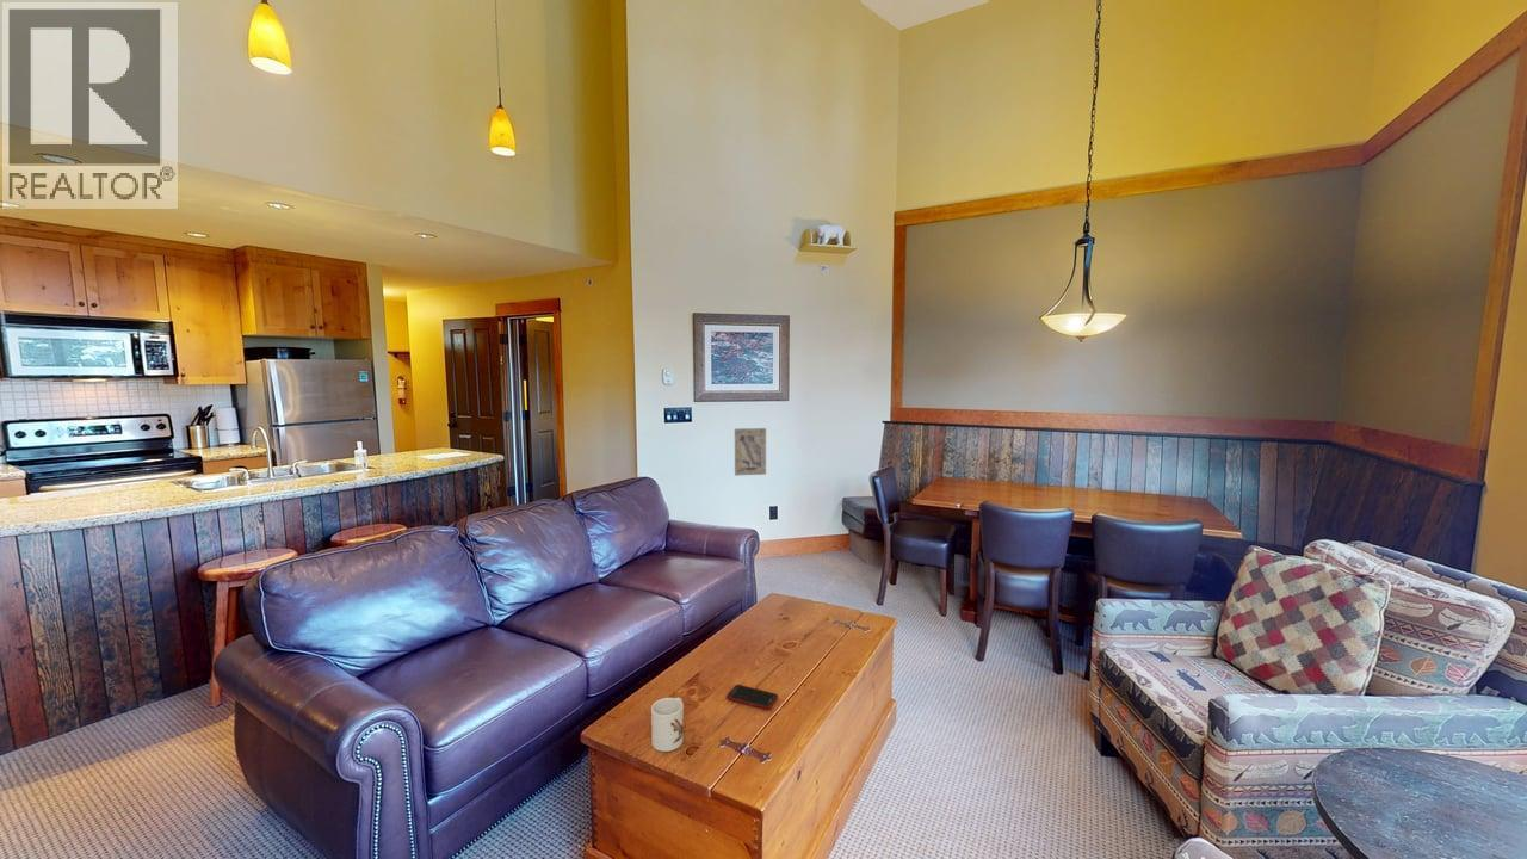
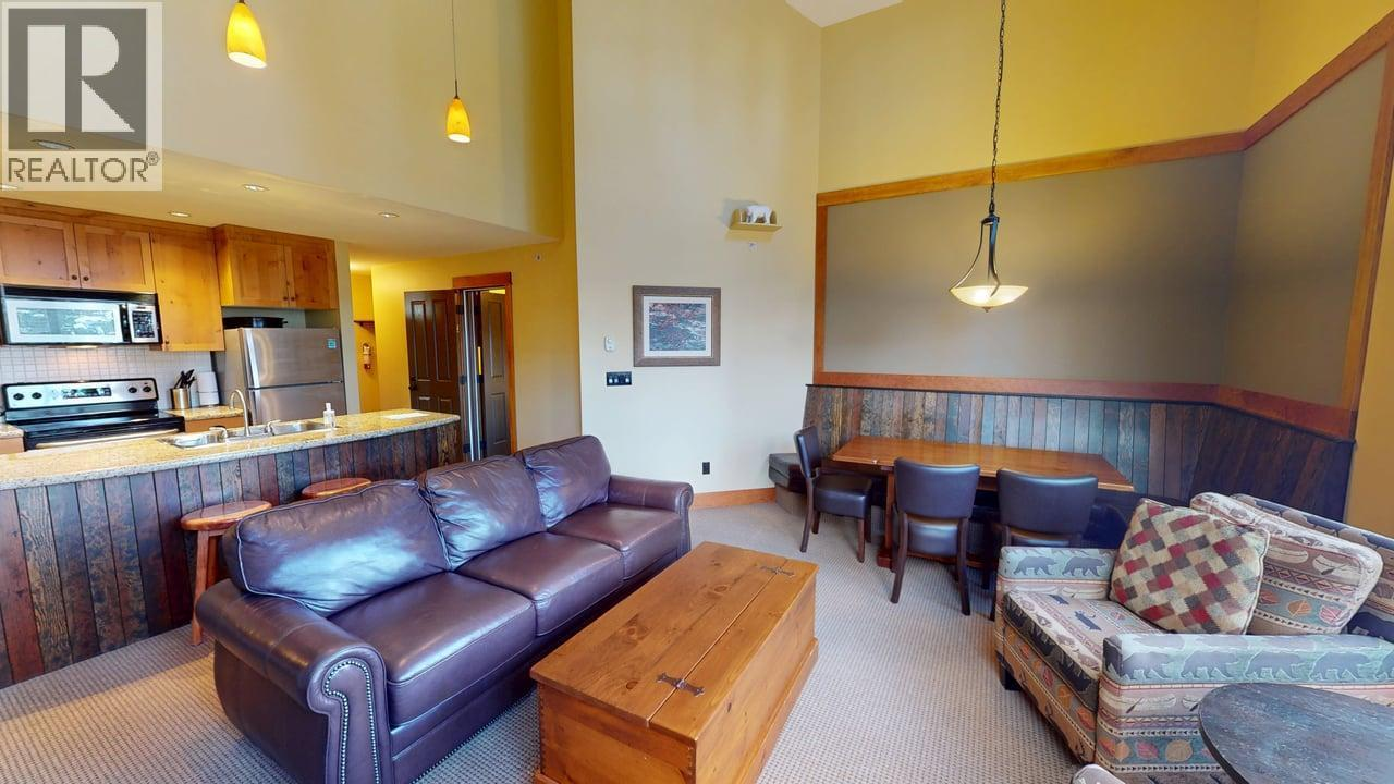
- cell phone [725,684,779,711]
- mug [650,697,685,753]
- wall art [734,427,767,477]
